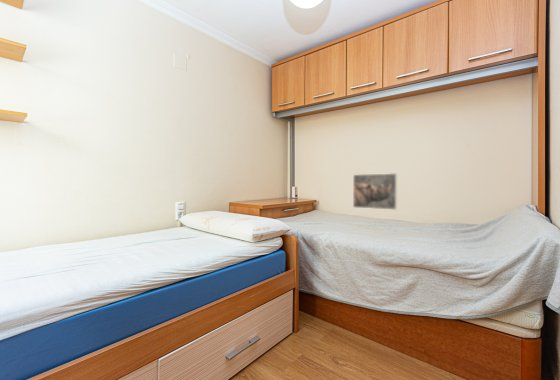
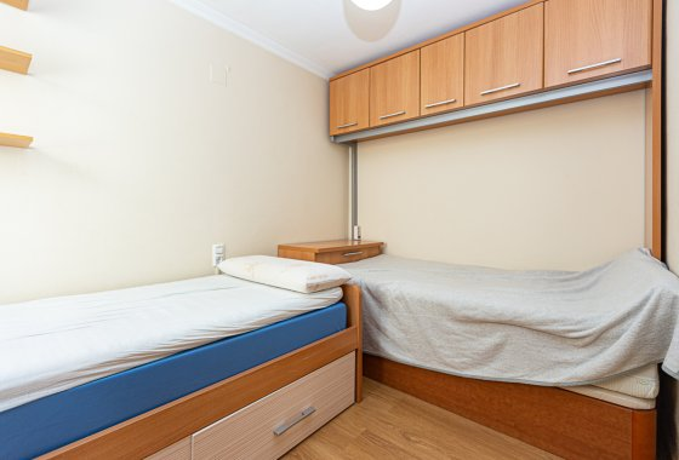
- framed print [352,172,398,211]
